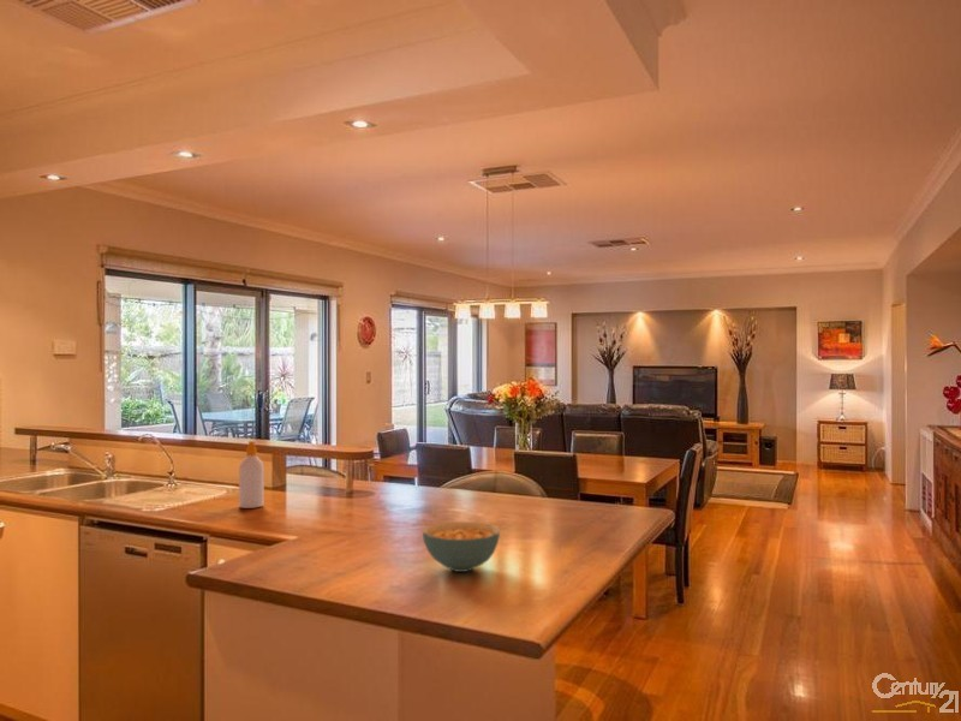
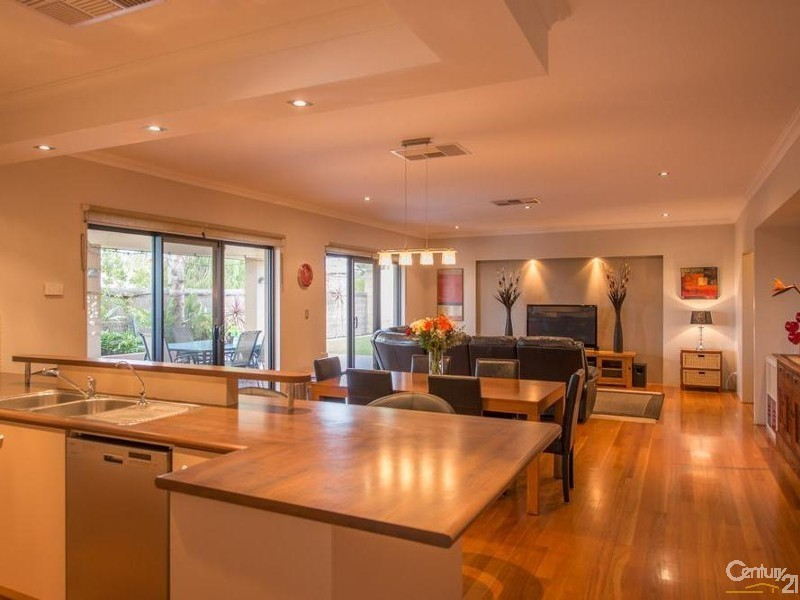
- soap bottle [238,440,265,510]
- cereal bowl [422,520,501,573]
